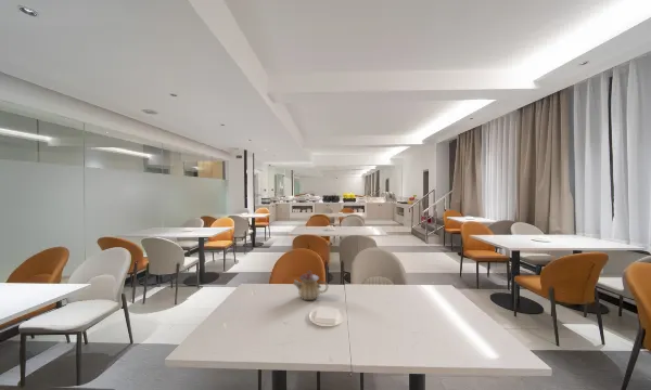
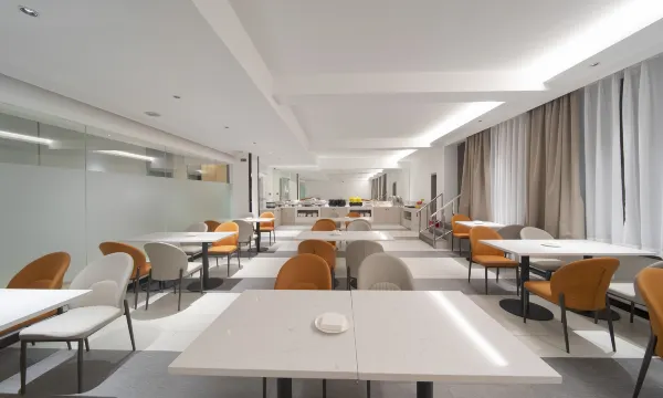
- teapot [292,270,329,301]
